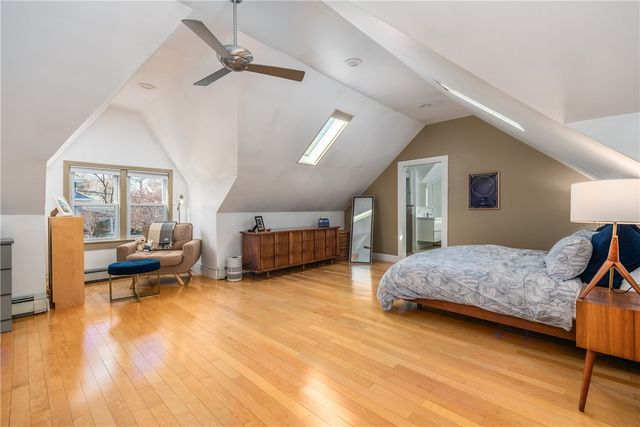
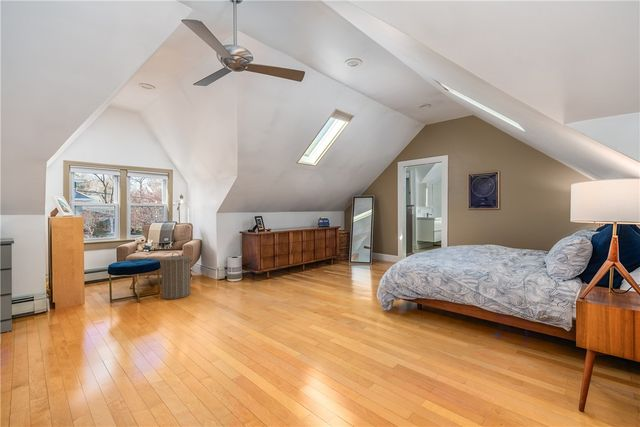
+ laundry hamper [159,251,194,300]
